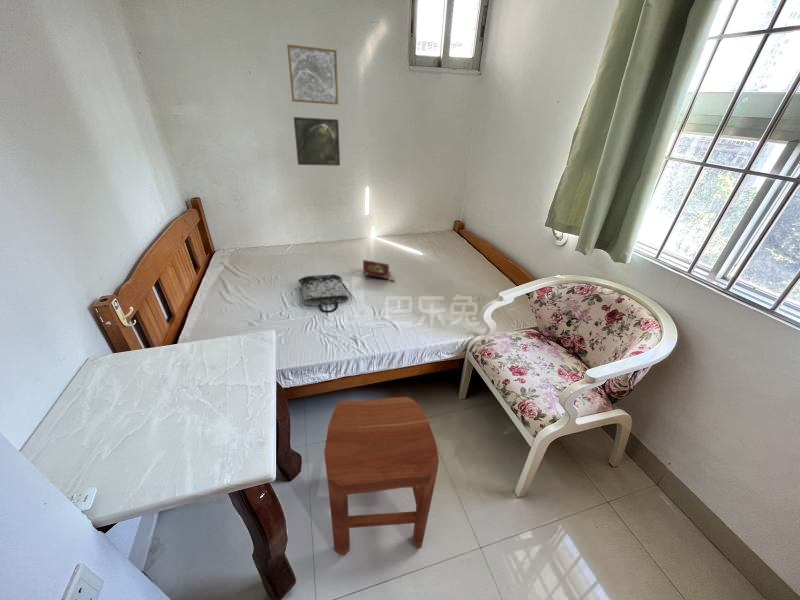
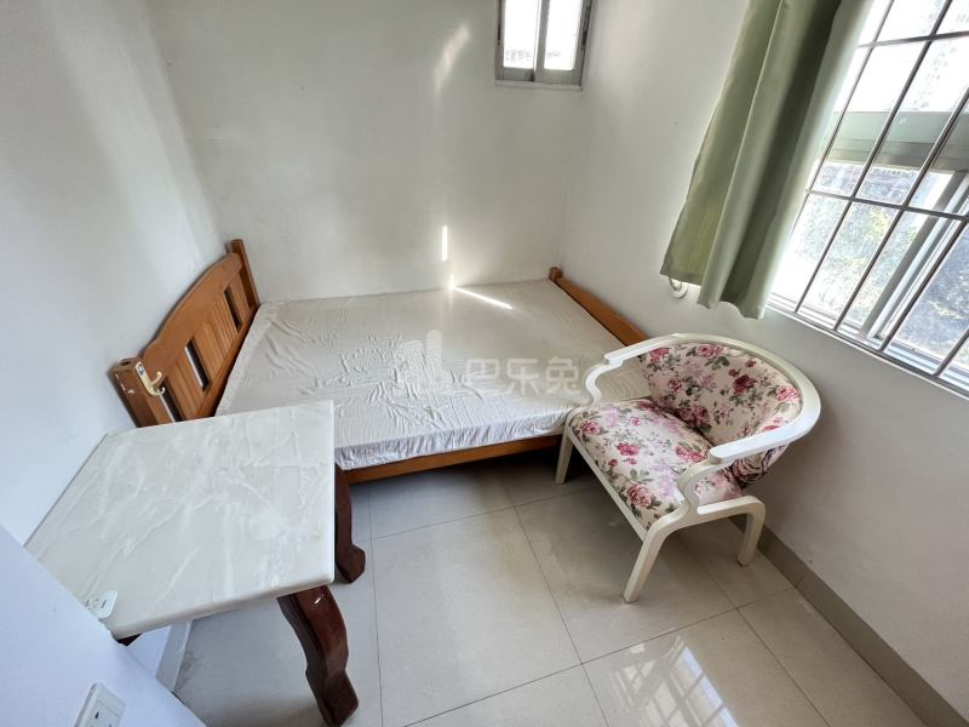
- book [362,259,396,282]
- wall art [286,43,339,106]
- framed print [293,116,341,167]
- stool [323,396,440,557]
- tote bag [297,274,350,313]
